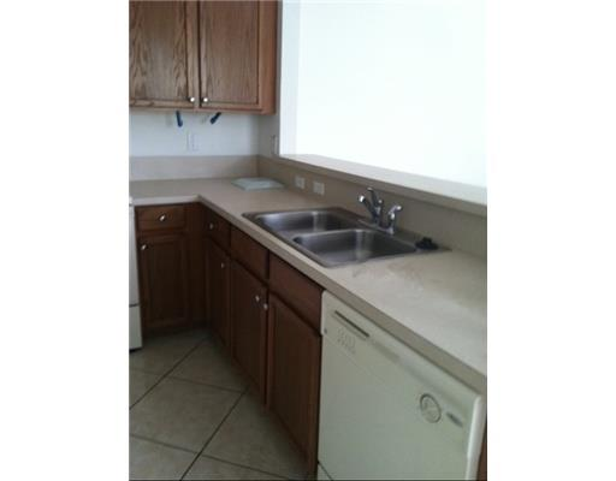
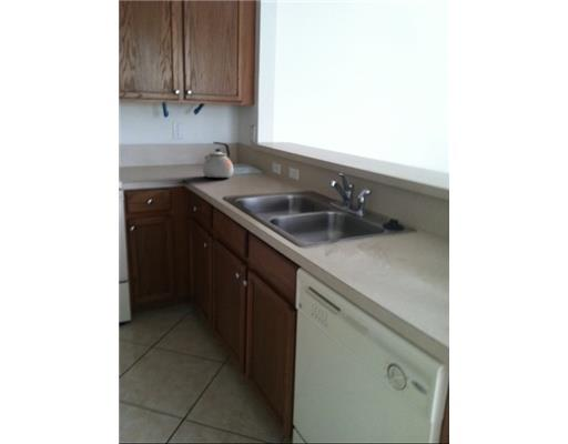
+ kettle [202,141,234,179]
